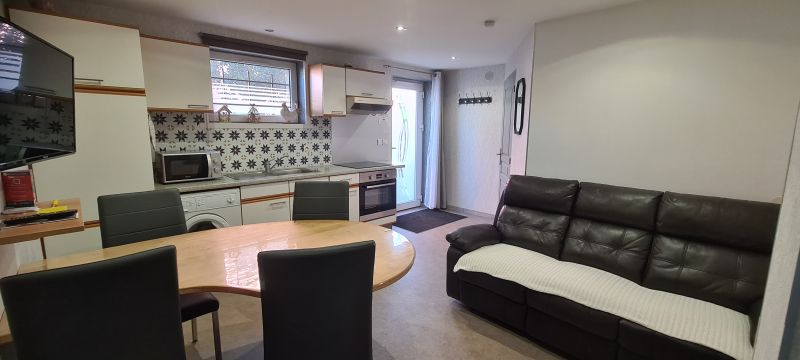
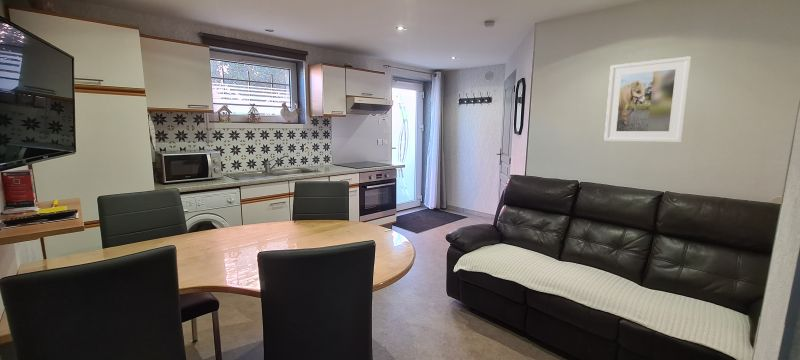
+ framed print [603,55,692,143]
